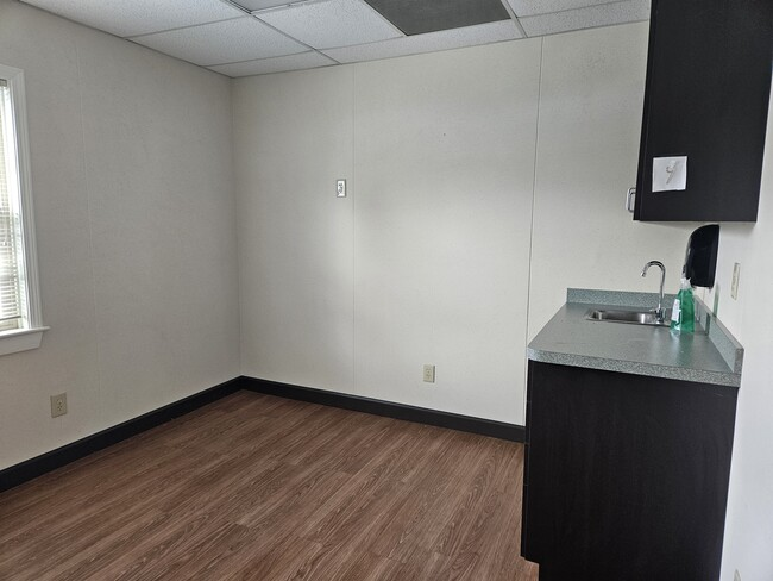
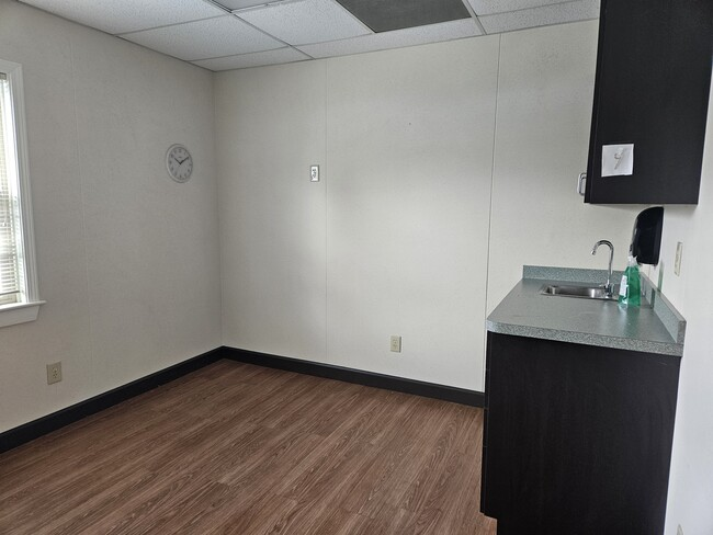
+ wall clock [163,143,195,184]
